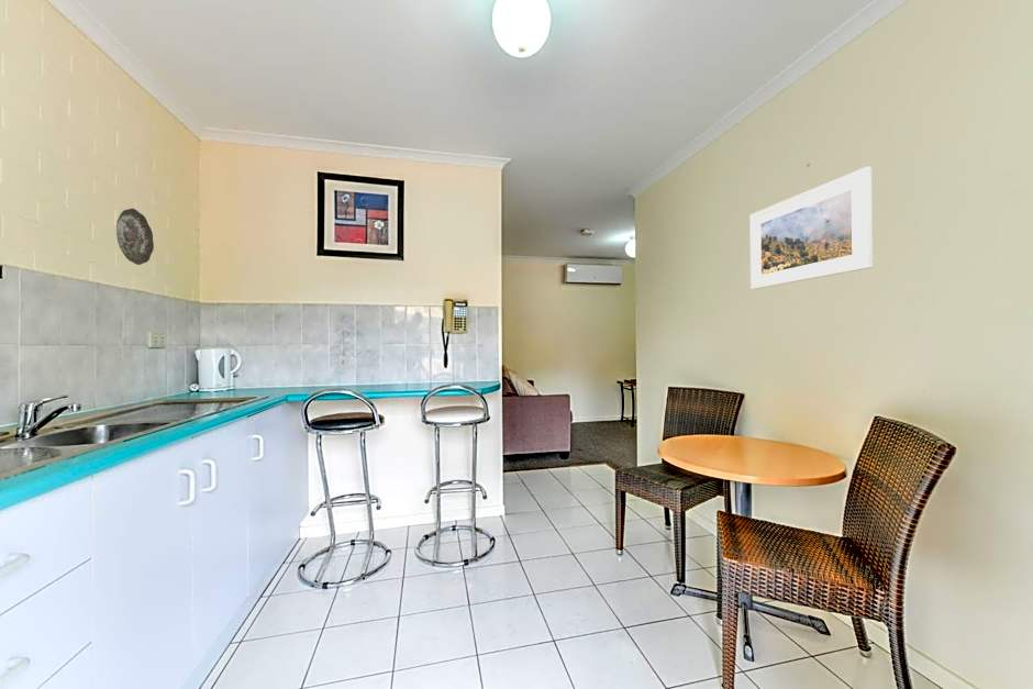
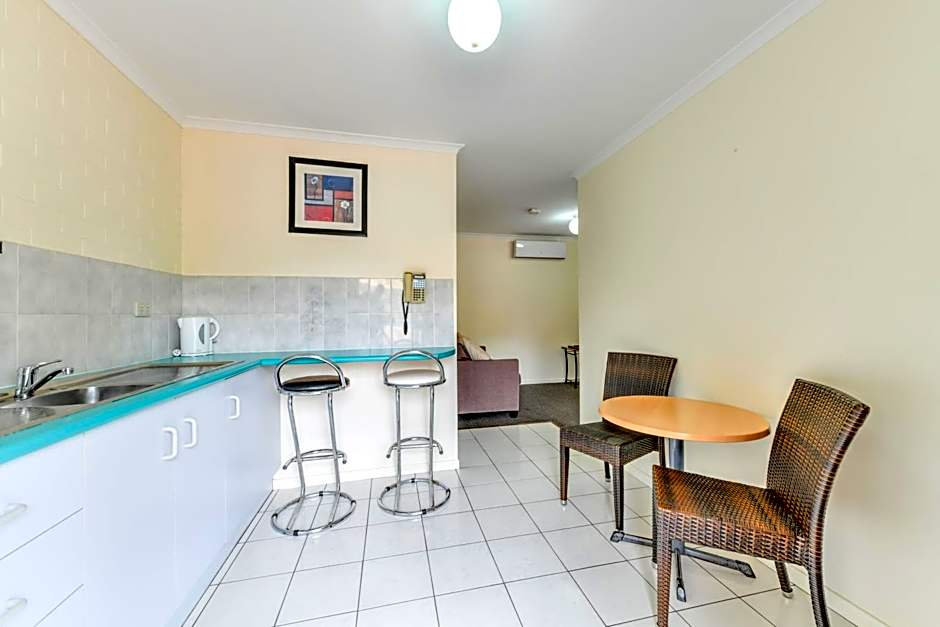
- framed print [749,166,874,290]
- decorative plate [115,208,155,266]
